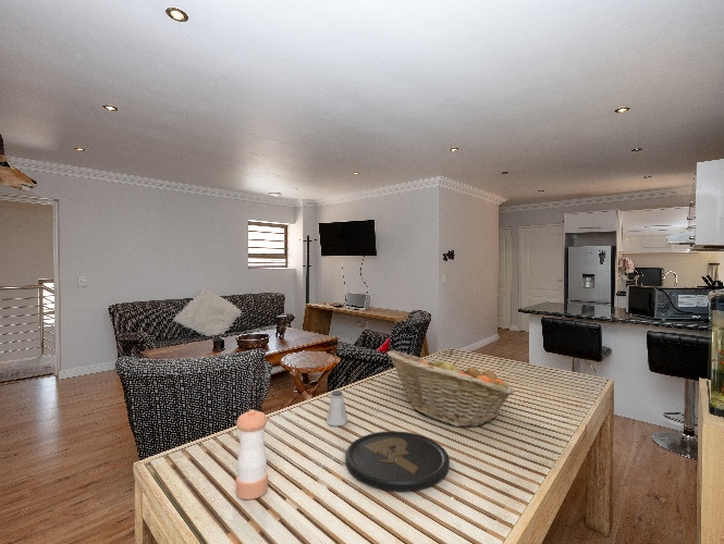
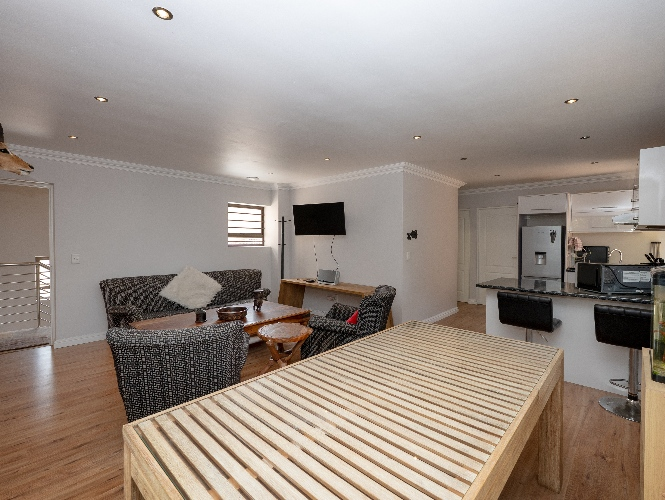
- saltshaker [326,390,348,426]
- fruit basket [385,349,516,428]
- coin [344,430,451,493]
- pepper shaker [235,409,269,500]
